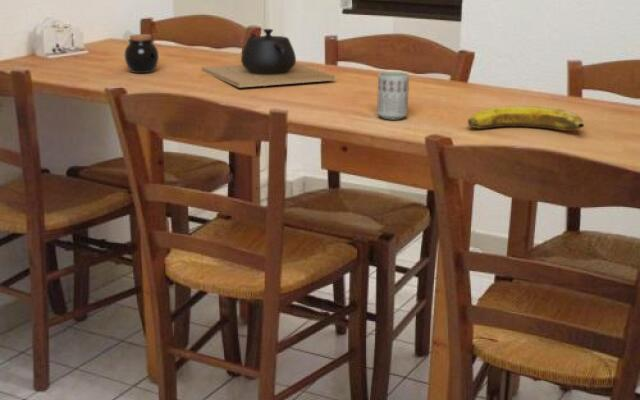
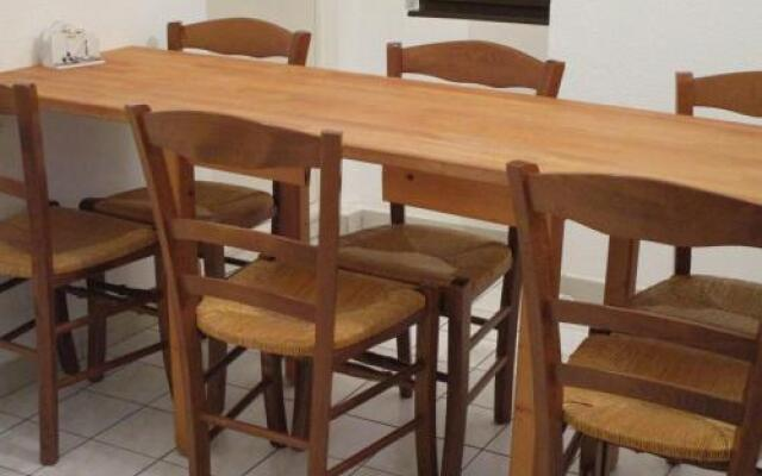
- cup [376,71,410,120]
- jar [124,33,160,74]
- teapot [201,28,336,89]
- banana [467,105,585,131]
